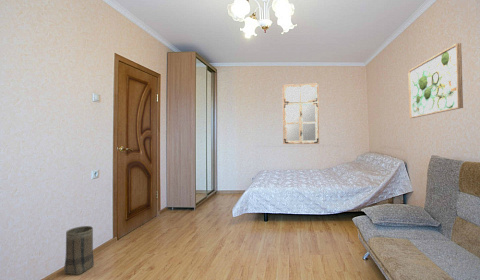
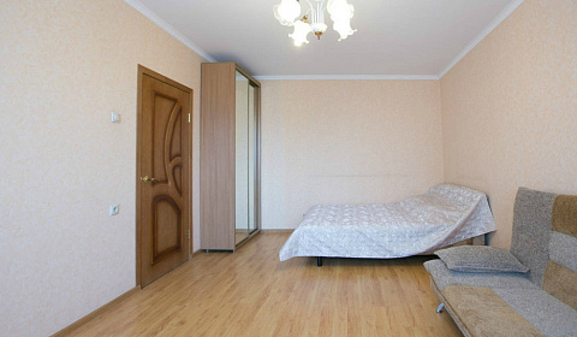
- wall art [407,42,464,119]
- mirror [282,82,320,145]
- basket [63,225,95,276]
